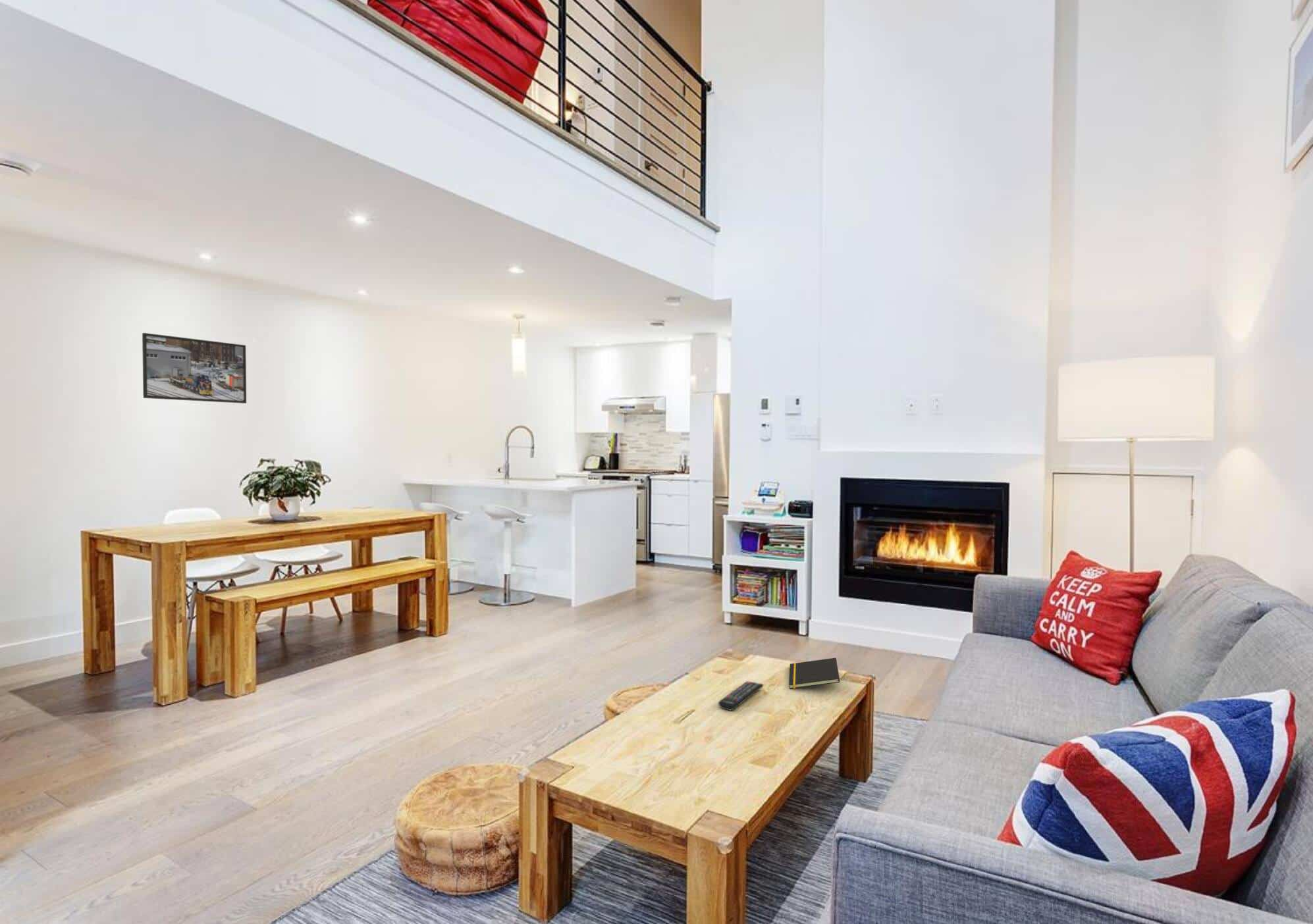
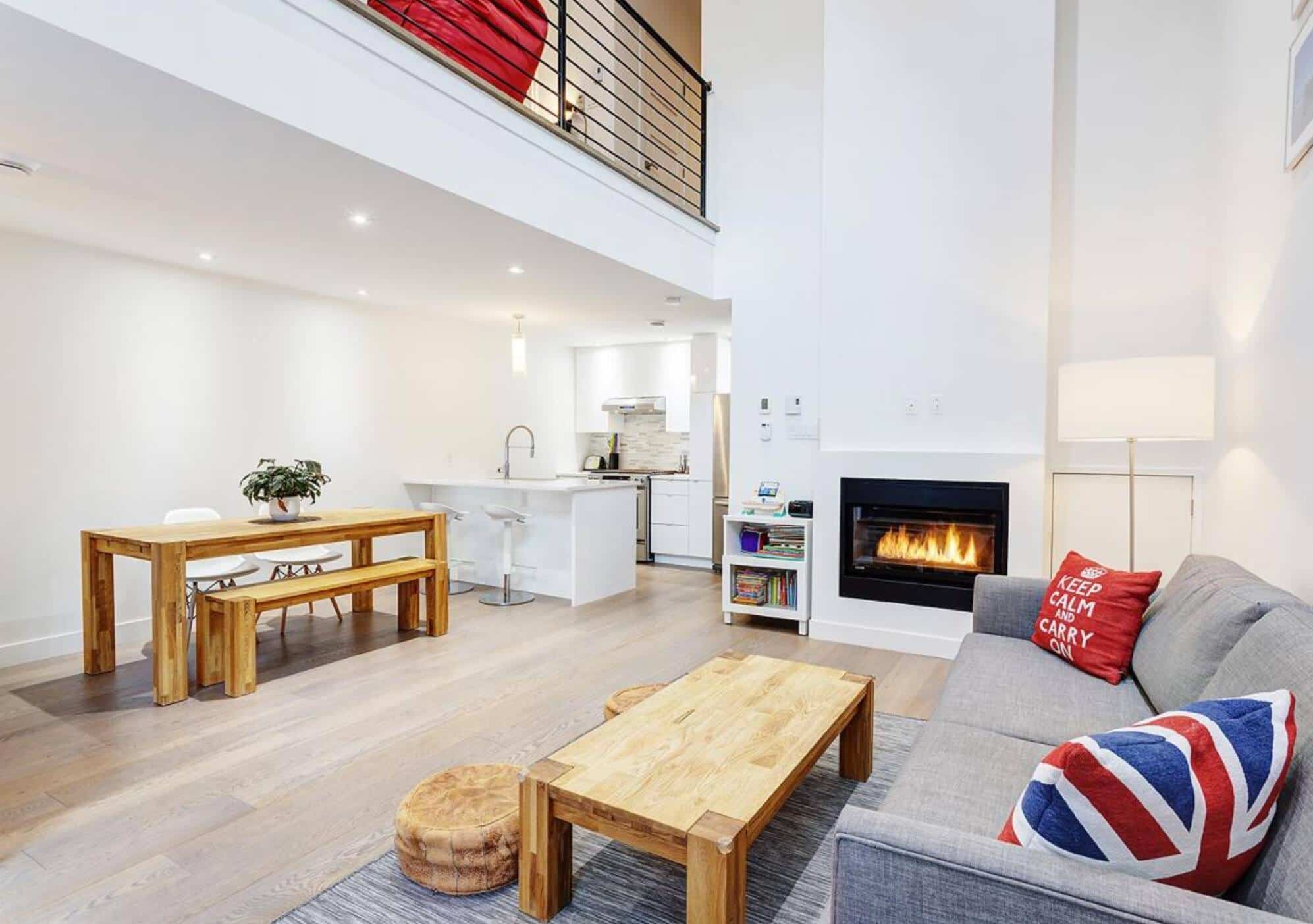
- remote control [718,680,764,711]
- notepad [788,657,840,690]
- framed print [142,332,247,404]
